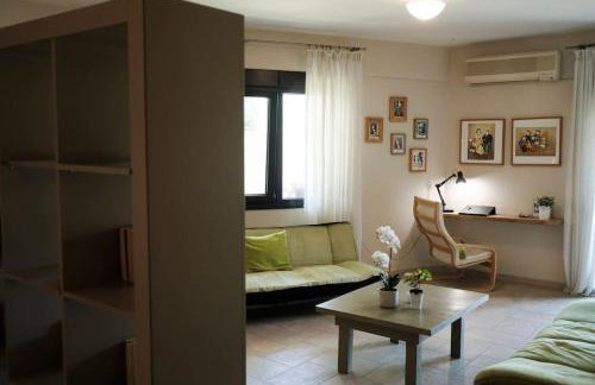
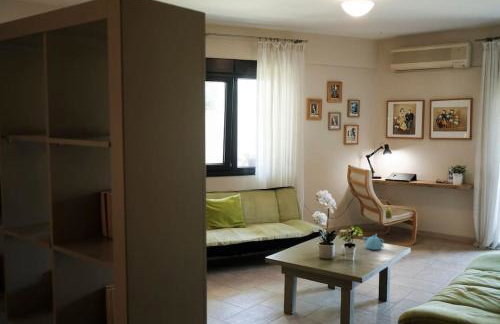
+ teapot [362,233,385,251]
